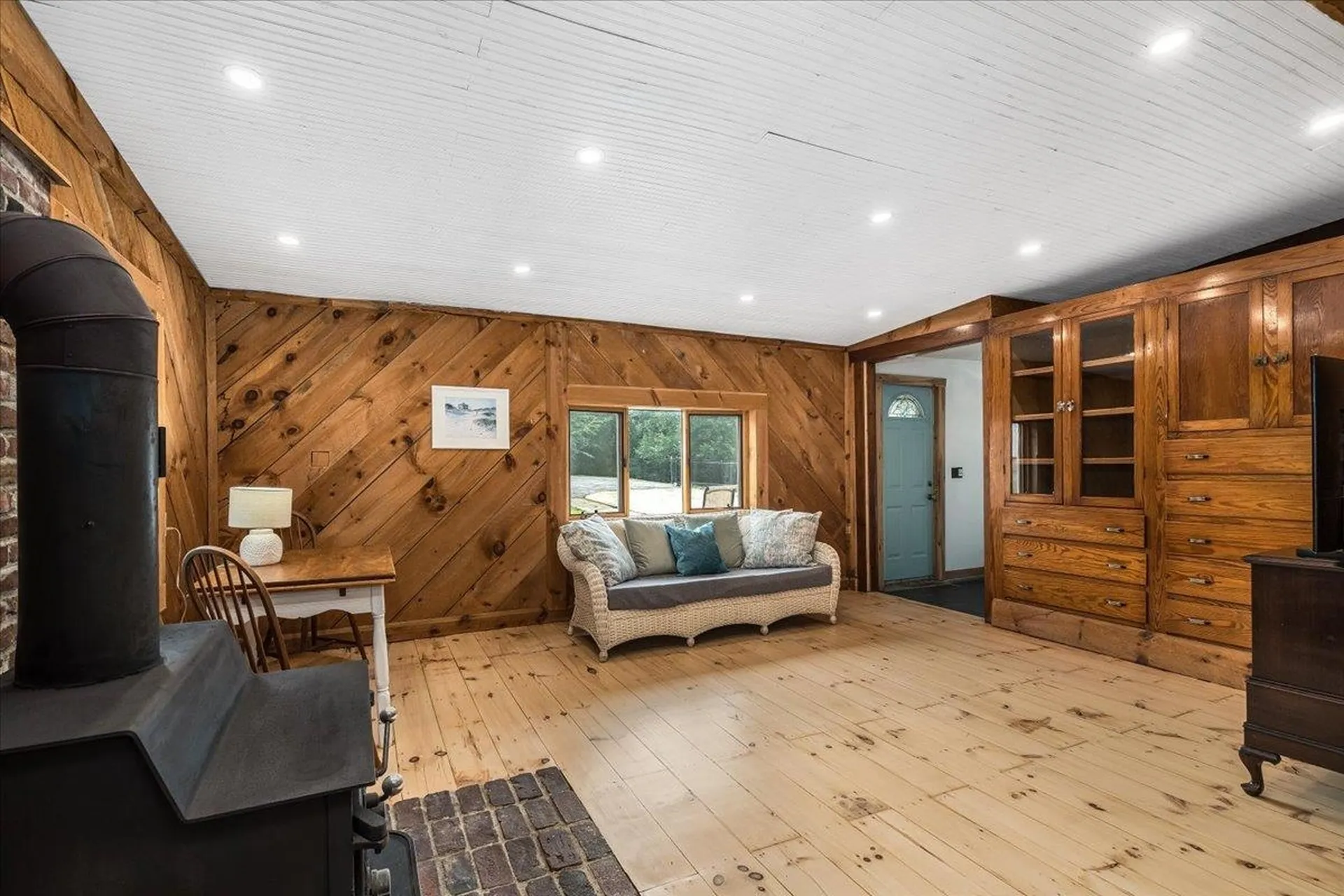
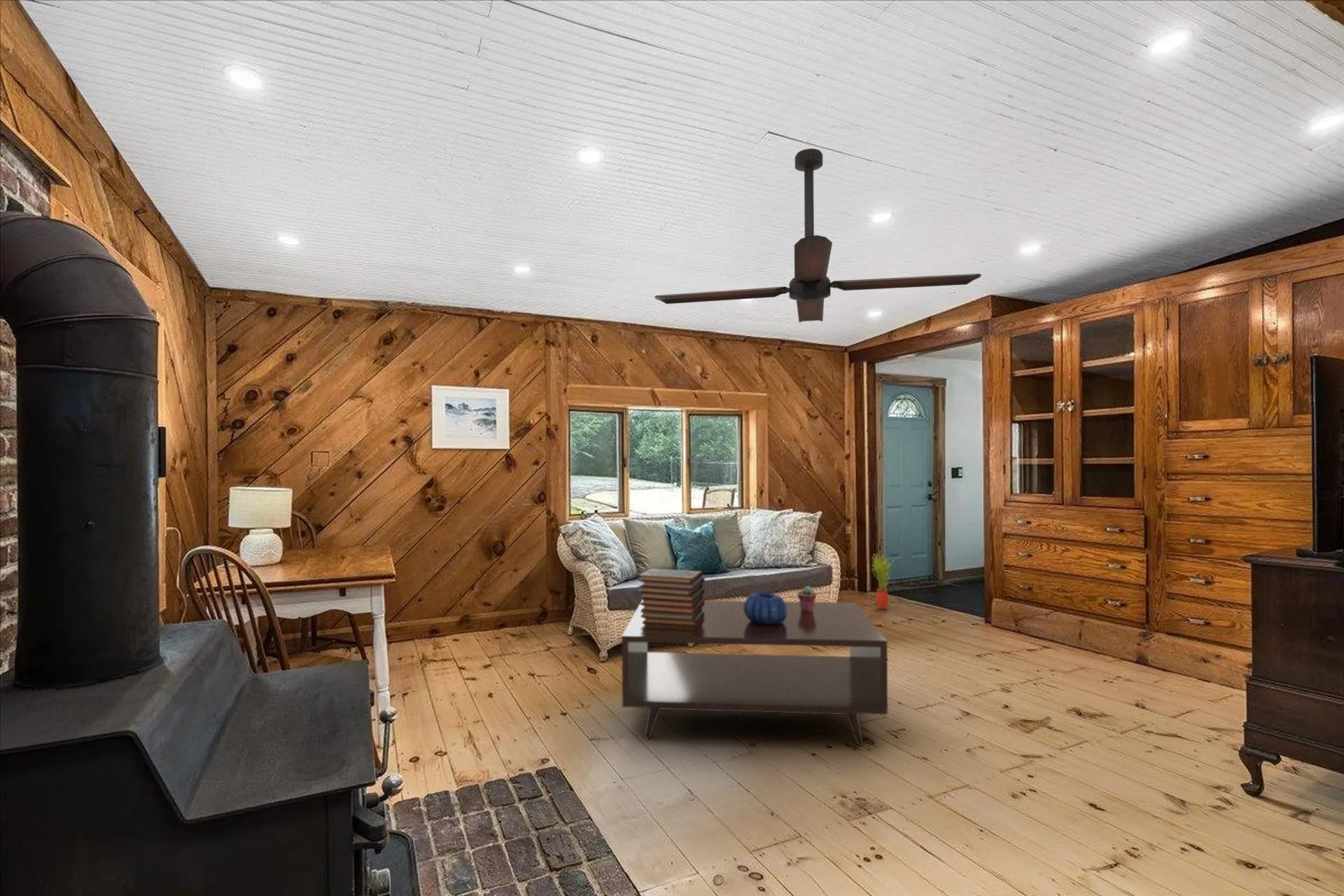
+ potted succulent [797,585,817,612]
+ potted plant [872,552,895,610]
+ coffee table [621,600,888,746]
+ ceiling fan [654,148,982,323]
+ book stack [637,568,706,626]
+ decorative bowl [744,591,787,625]
